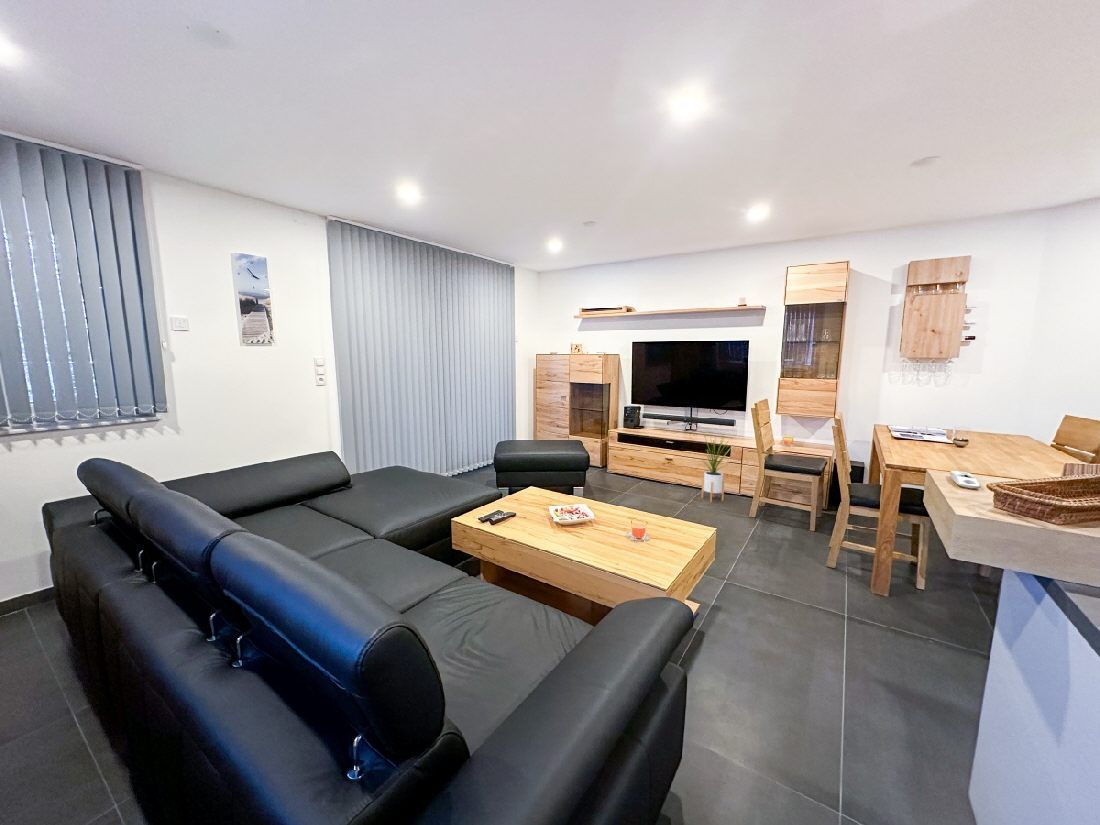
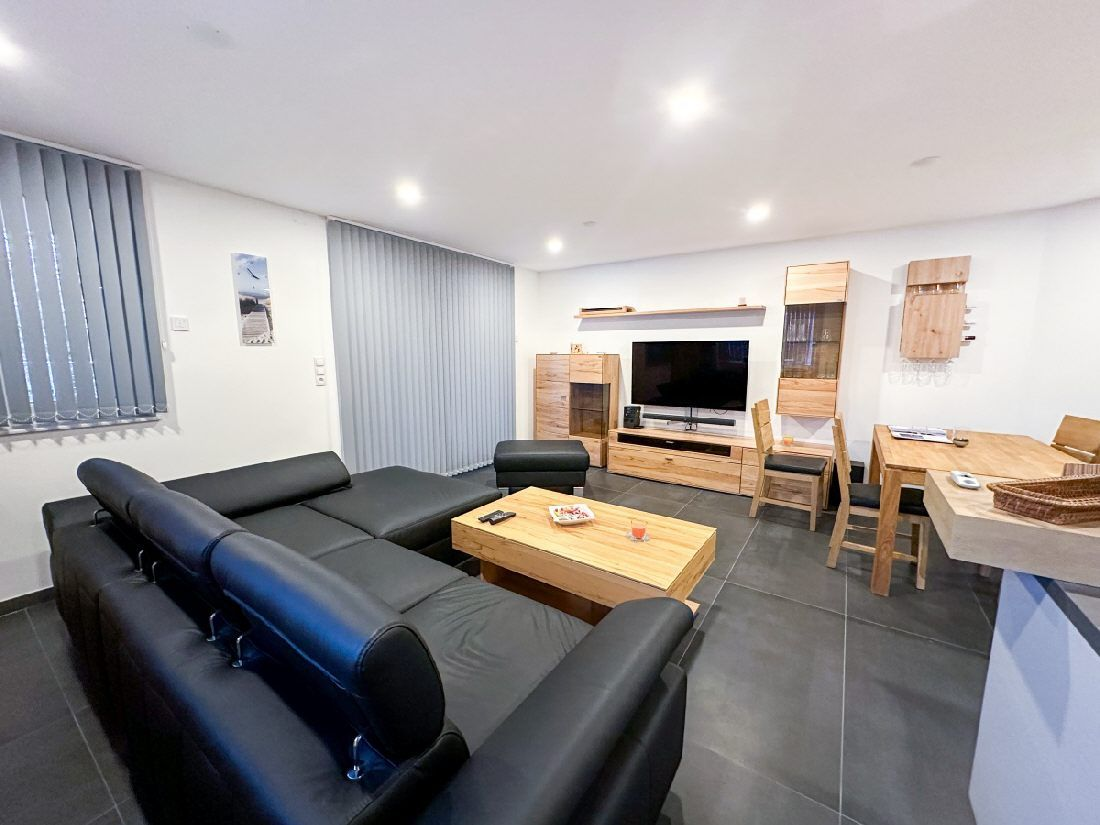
- house plant [696,429,733,503]
